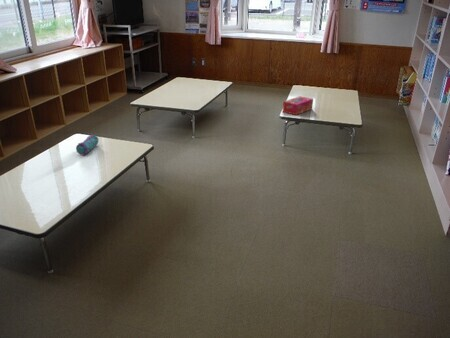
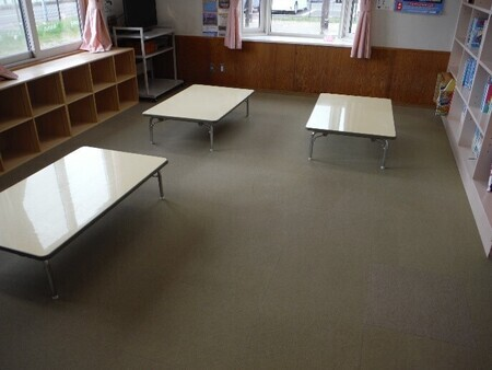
- tissue box [282,95,314,116]
- pencil case [75,134,100,156]
